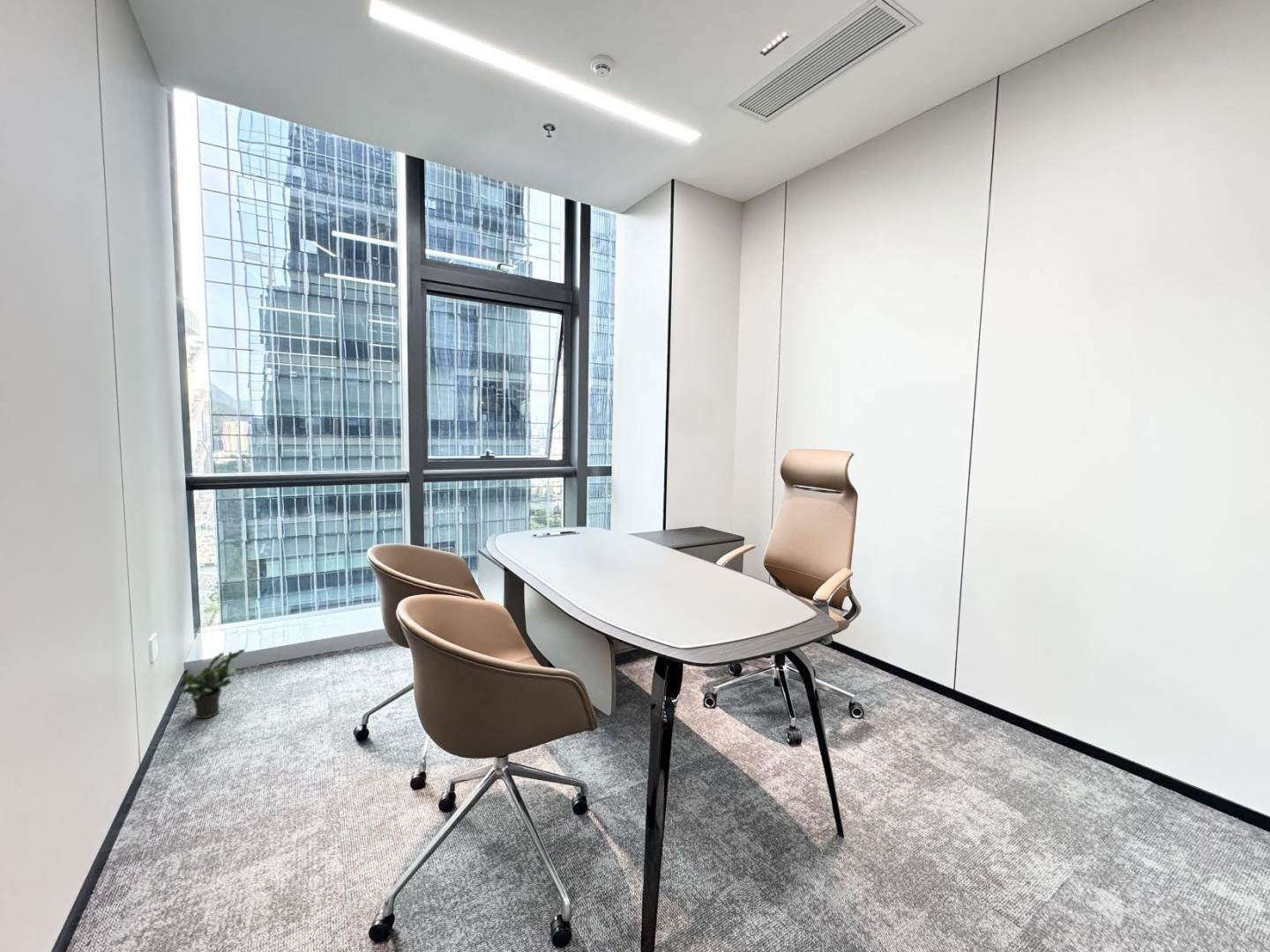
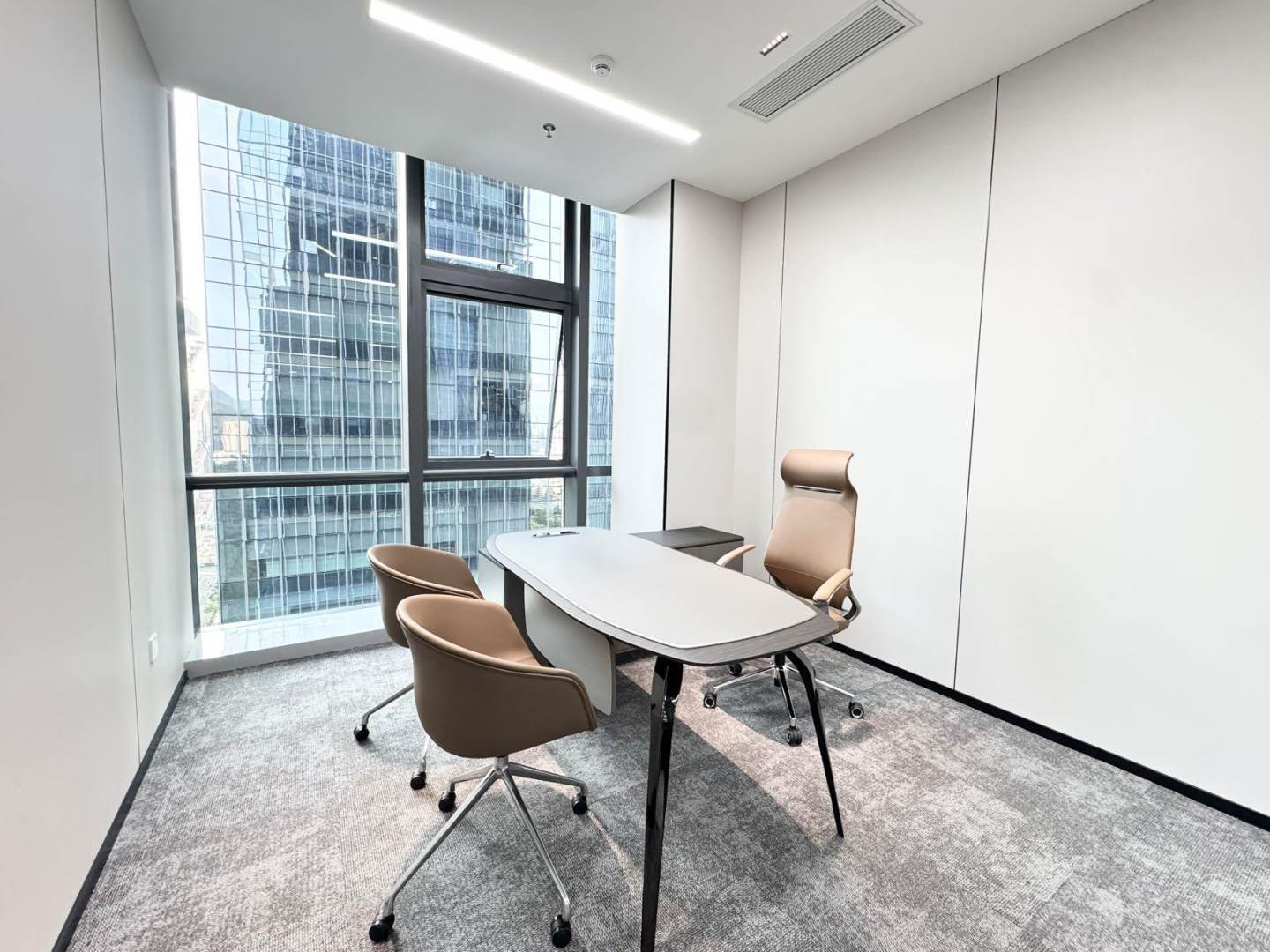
- potted plant [180,649,246,720]
